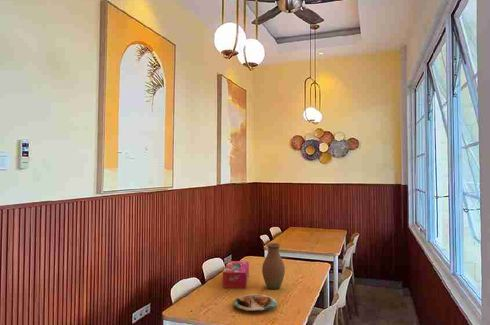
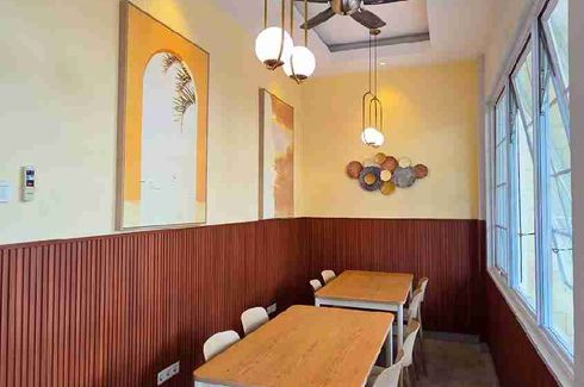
- vase [261,242,286,290]
- tissue box [222,260,250,289]
- plate [233,293,278,312]
